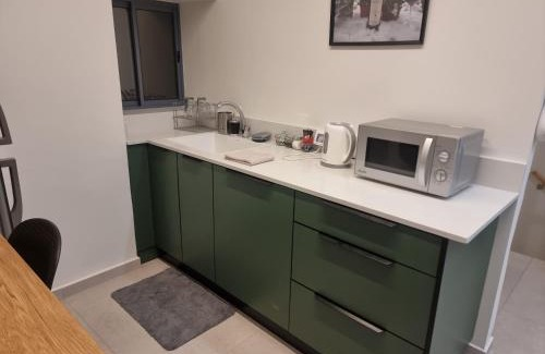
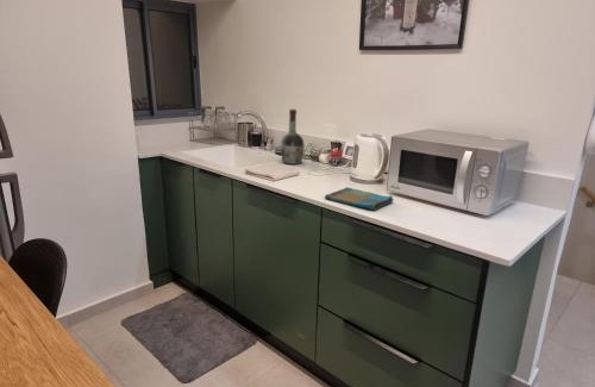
+ dish towel [324,186,395,211]
+ cognac bottle [280,108,306,166]
